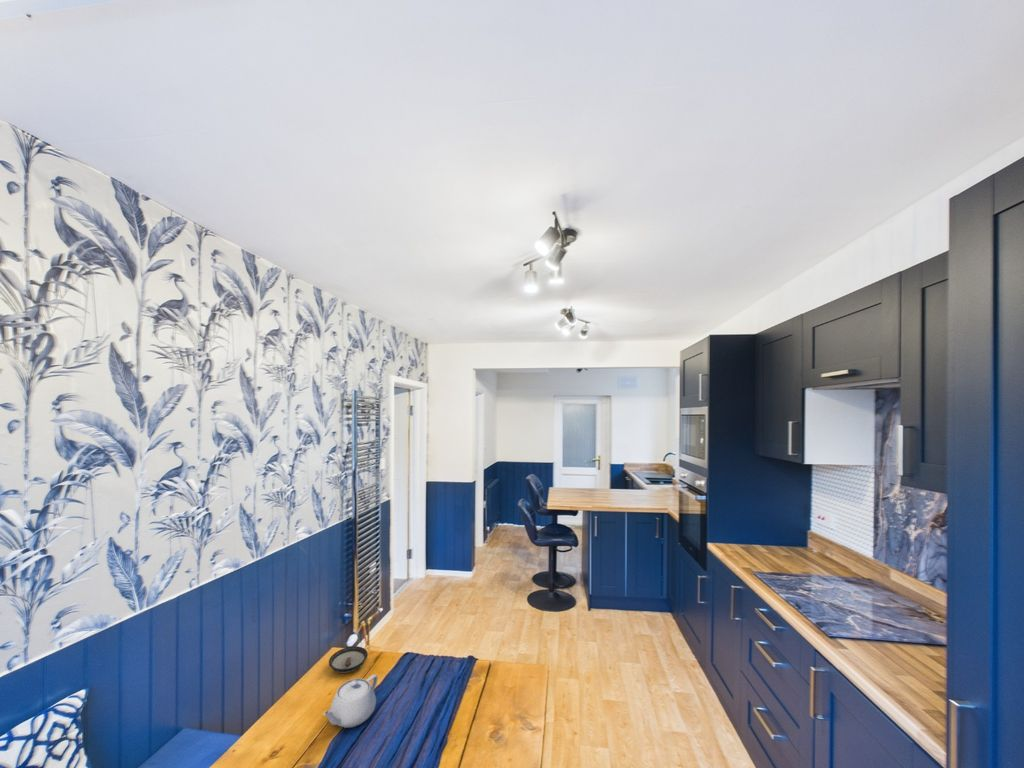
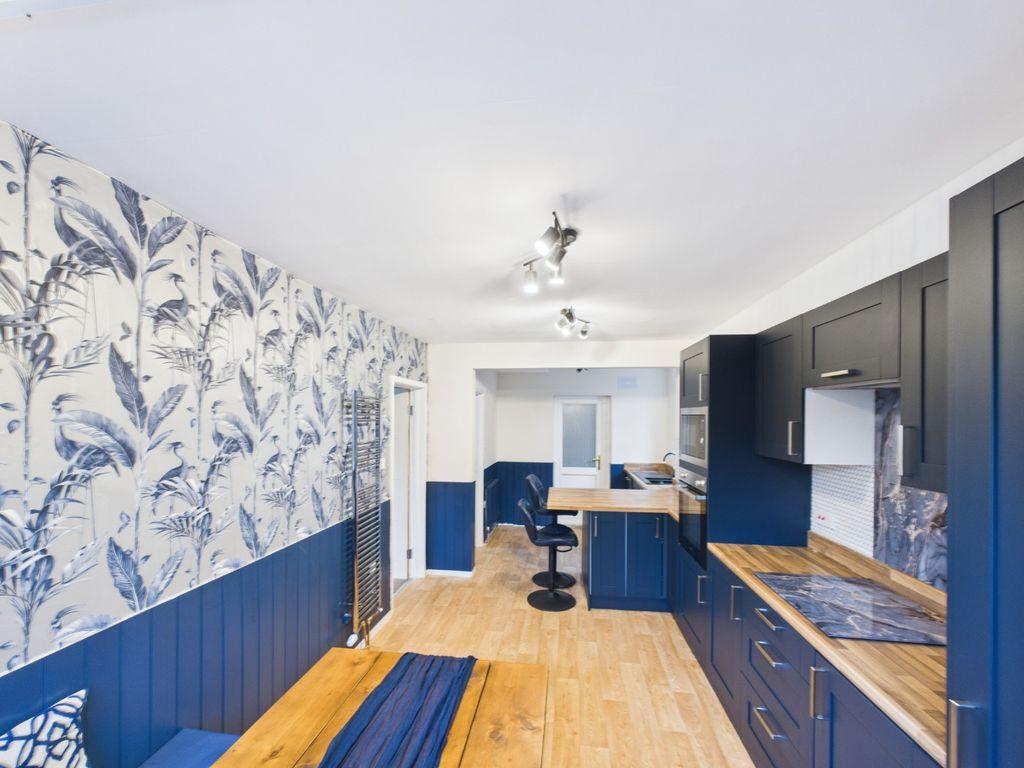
- teapot [322,674,379,729]
- saucer [328,645,369,674]
